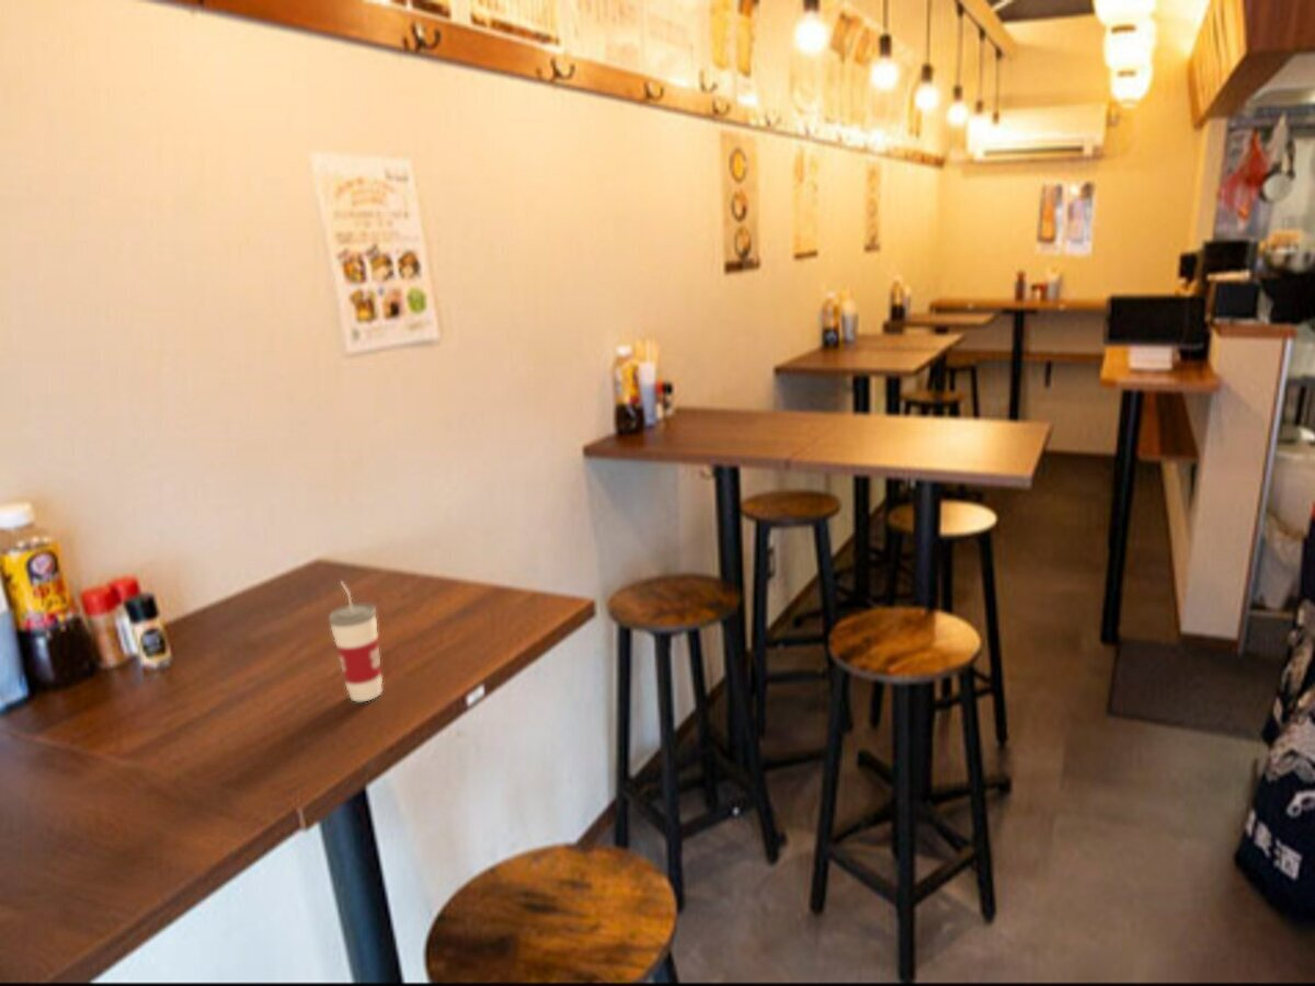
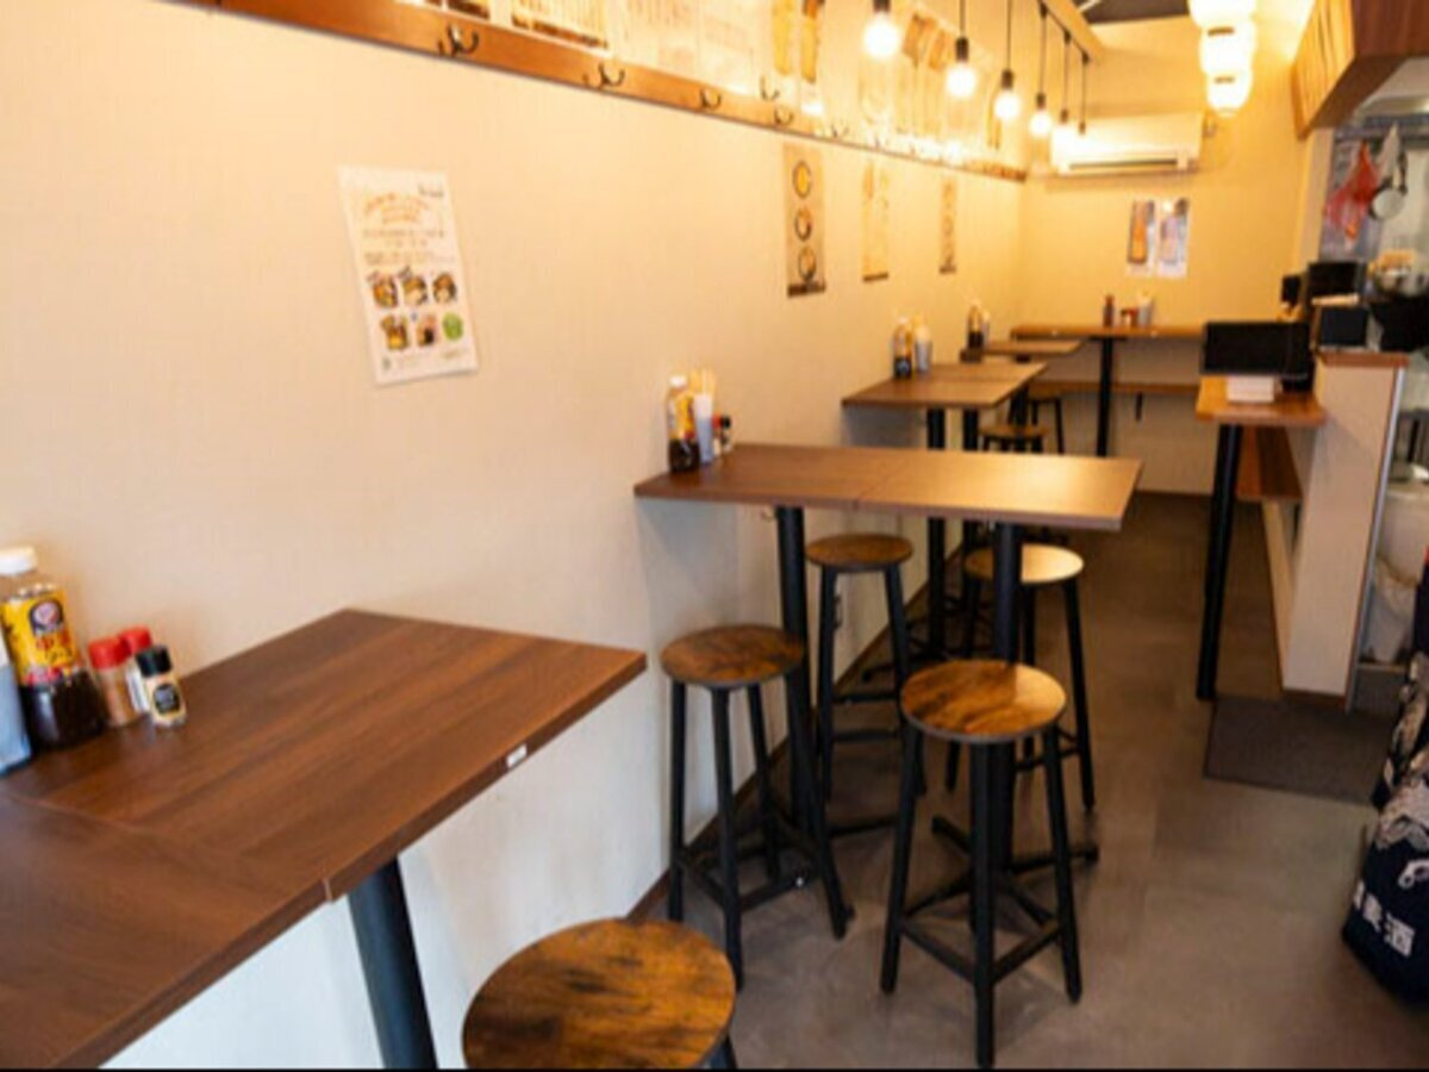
- cup [328,581,384,702]
